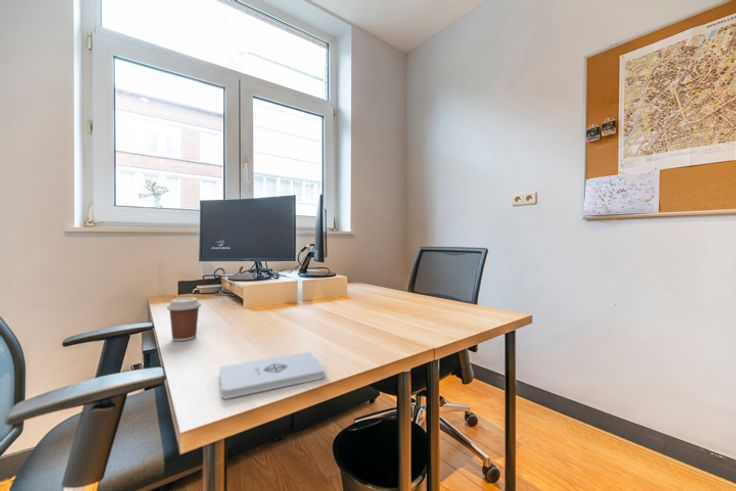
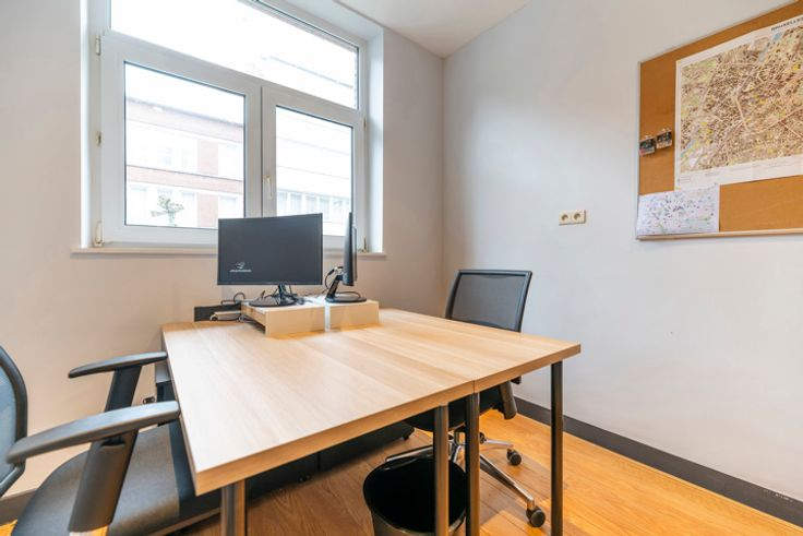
- notepad [219,351,326,400]
- coffee cup [166,296,202,342]
